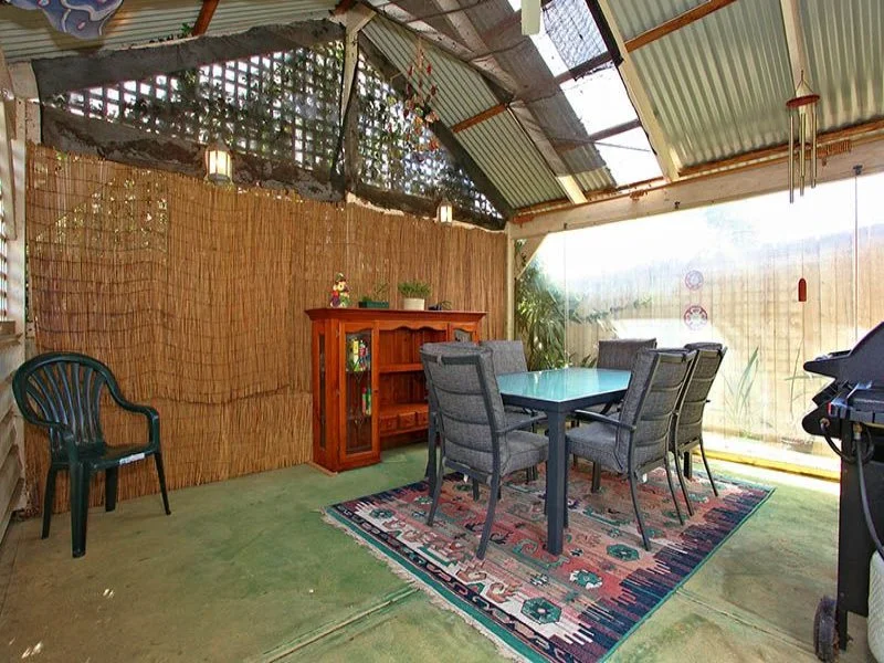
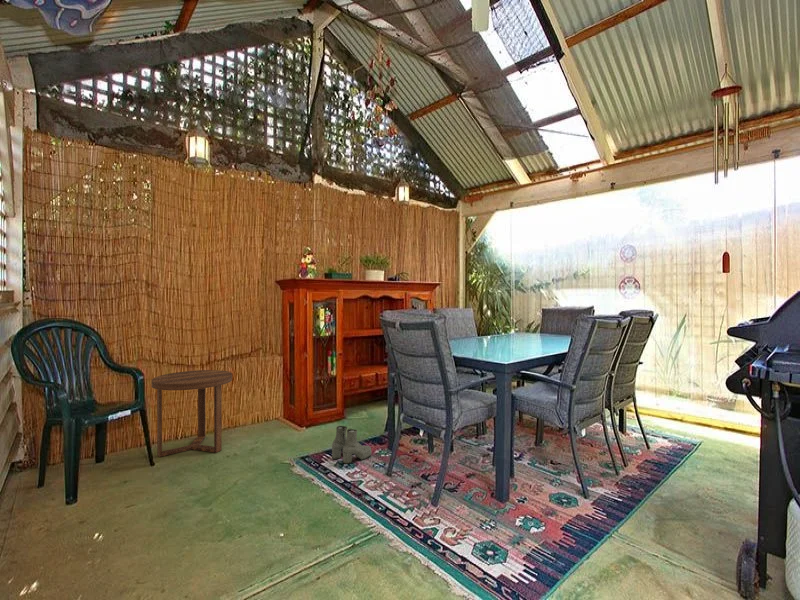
+ side table [151,369,233,458]
+ boots [331,425,372,465]
